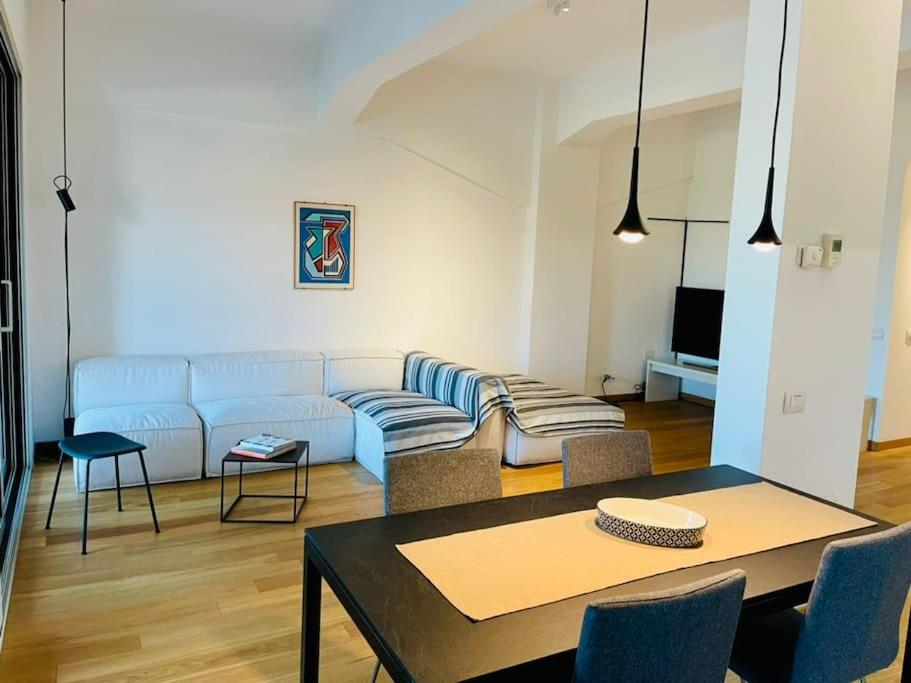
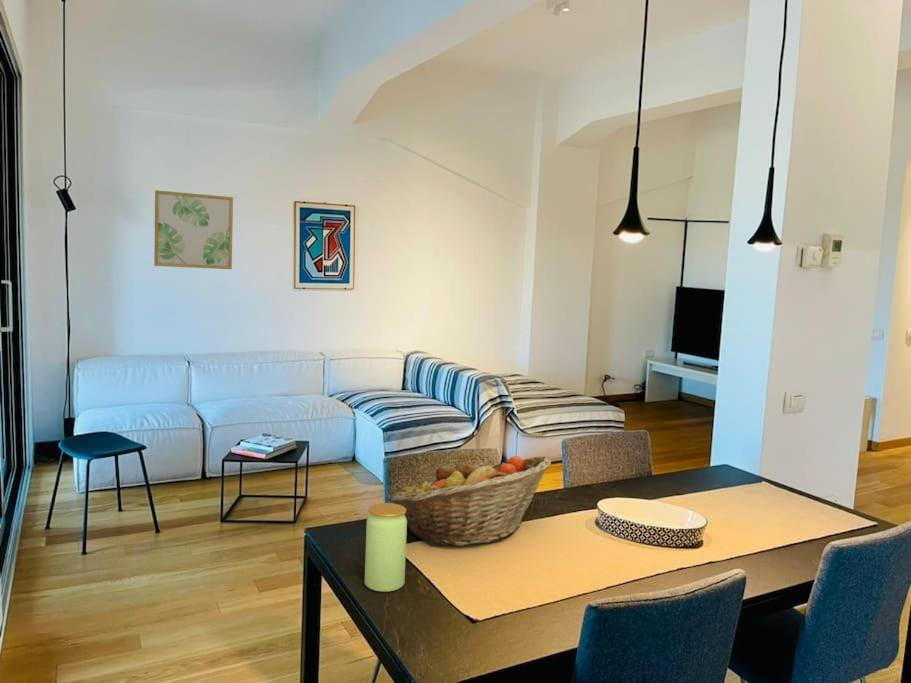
+ wall art [153,189,234,270]
+ jar [364,502,408,593]
+ fruit basket [389,455,552,547]
